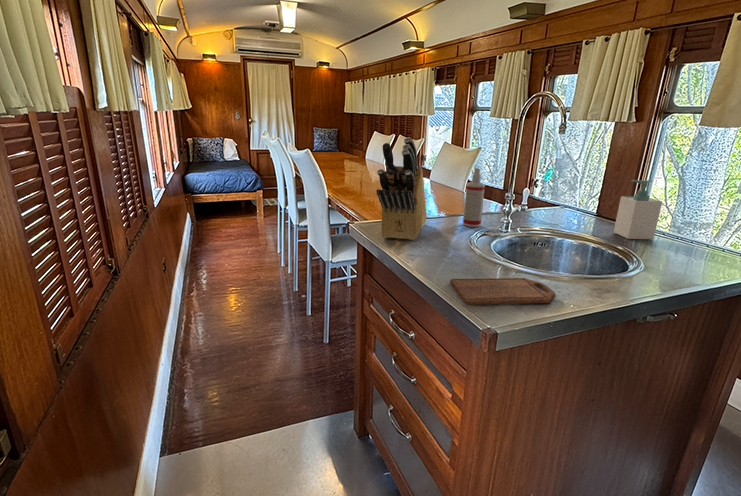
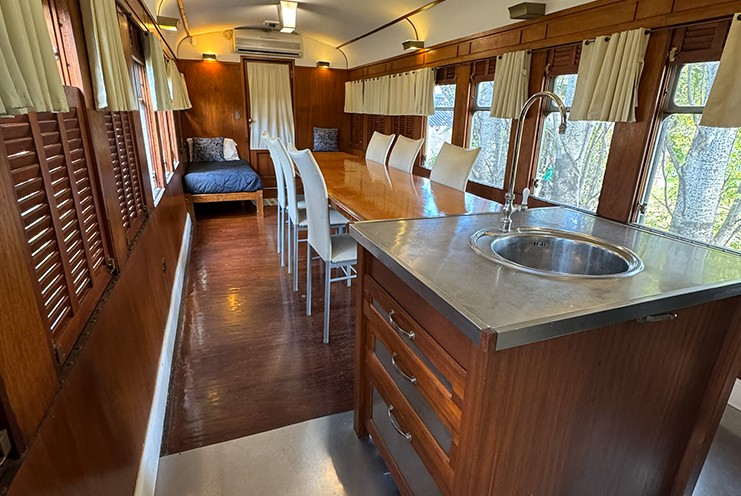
- knife block [375,136,428,241]
- soap bottle [613,179,663,240]
- cutting board [449,277,556,306]
- spray bottle [462,167,486,228]
